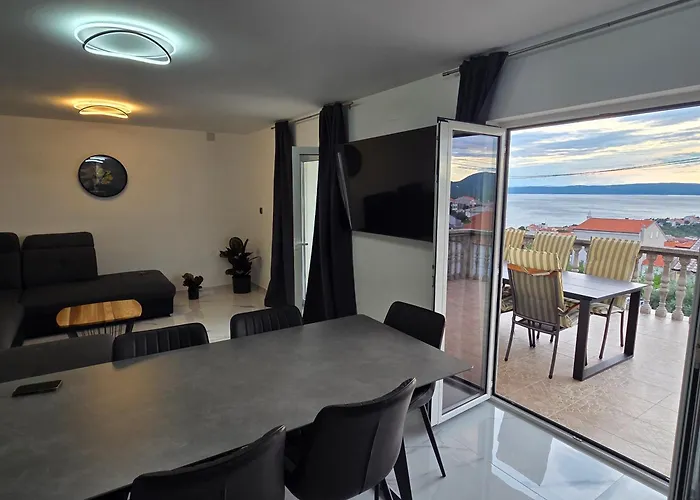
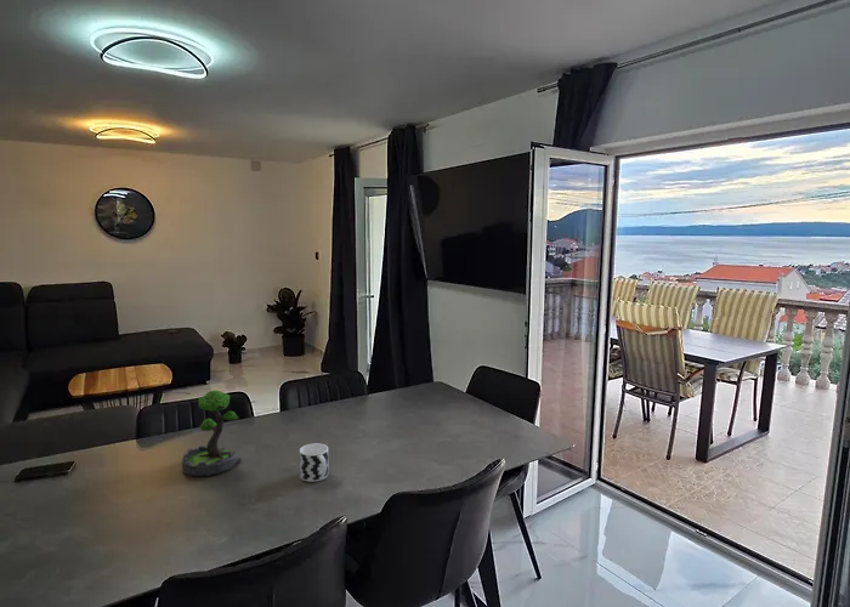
+ cup [299,442,329,483]
+ plant [181,390,243,477]
